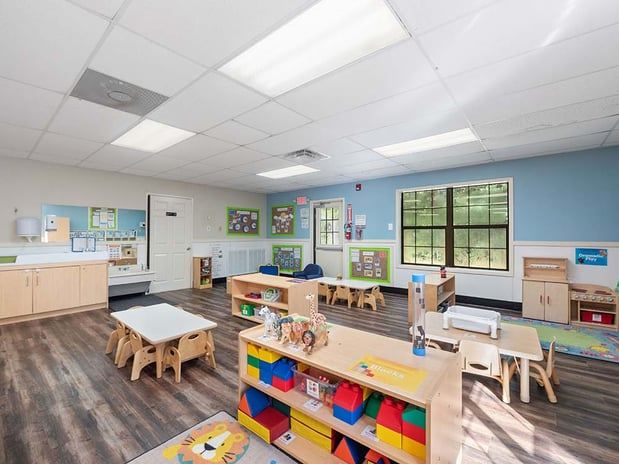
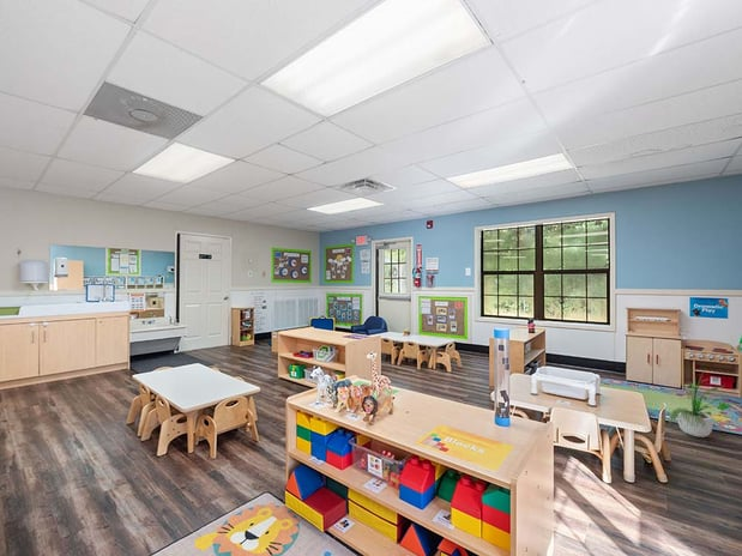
+ potted plant [669,369,734,439]
